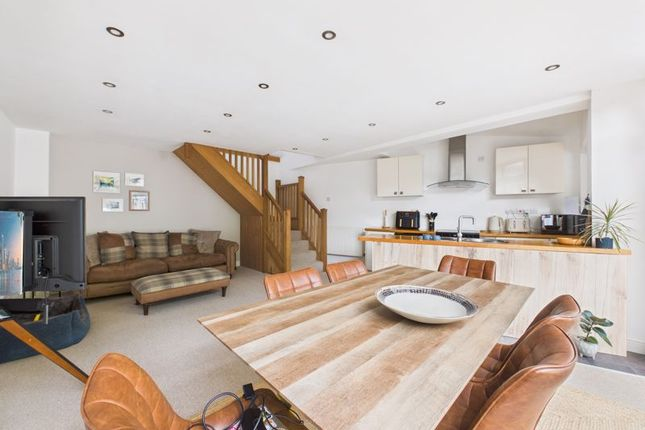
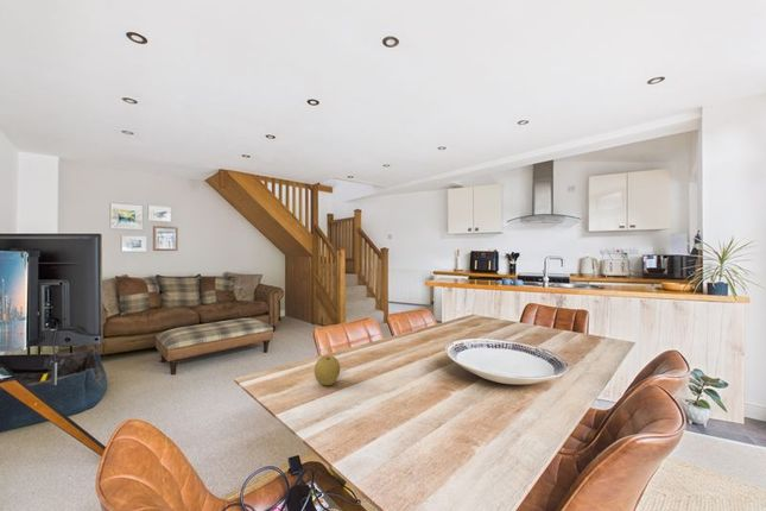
+ fruit [314,354,341,386]
